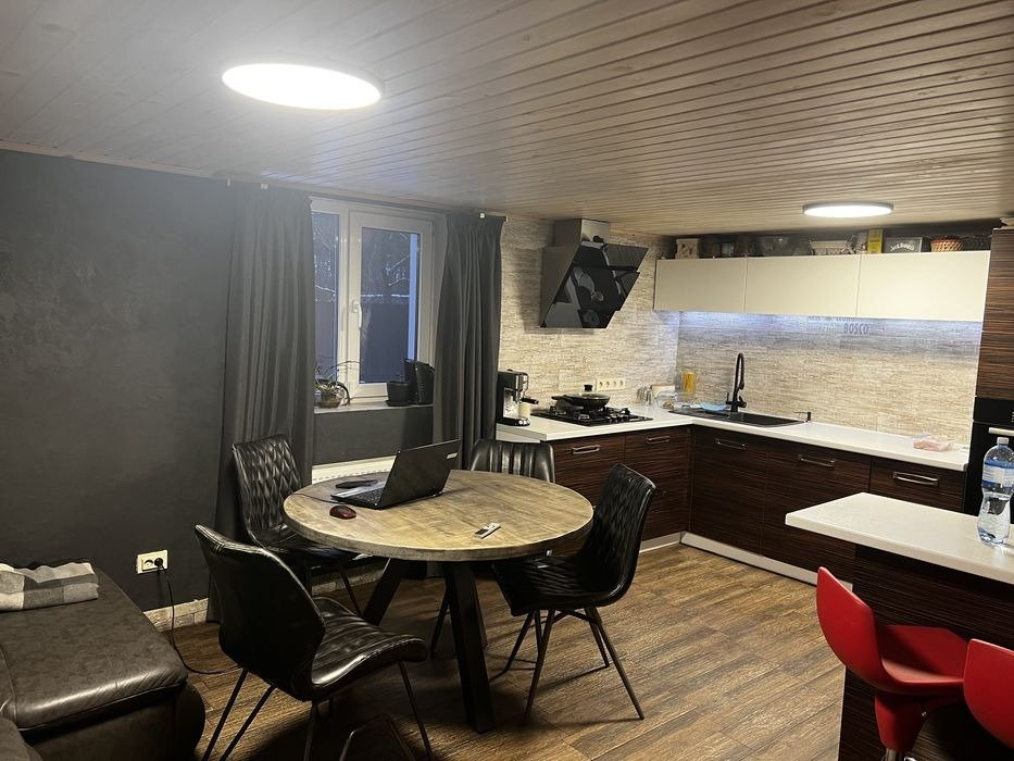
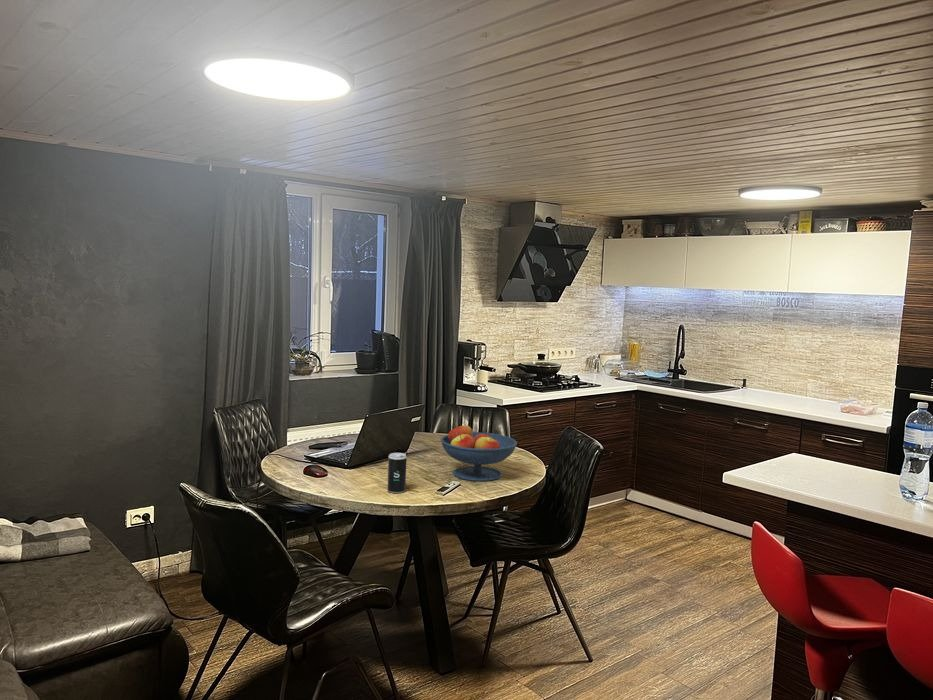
+ beverage can [387,452,408,494]
+ fruit bowl [440,423,518,482]
